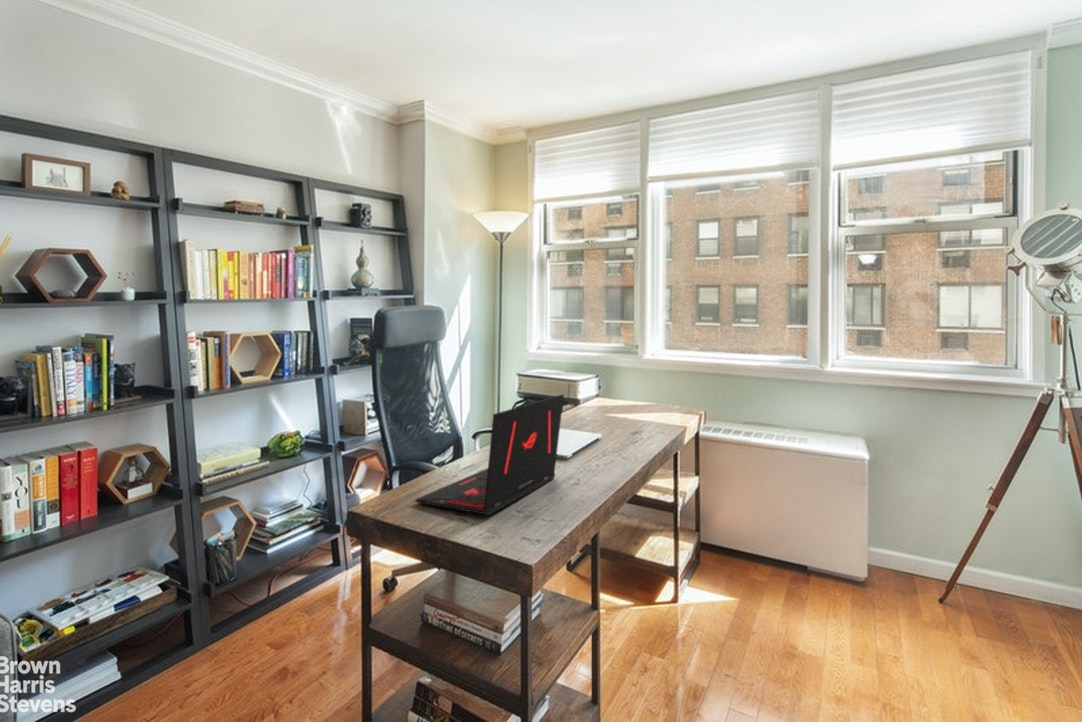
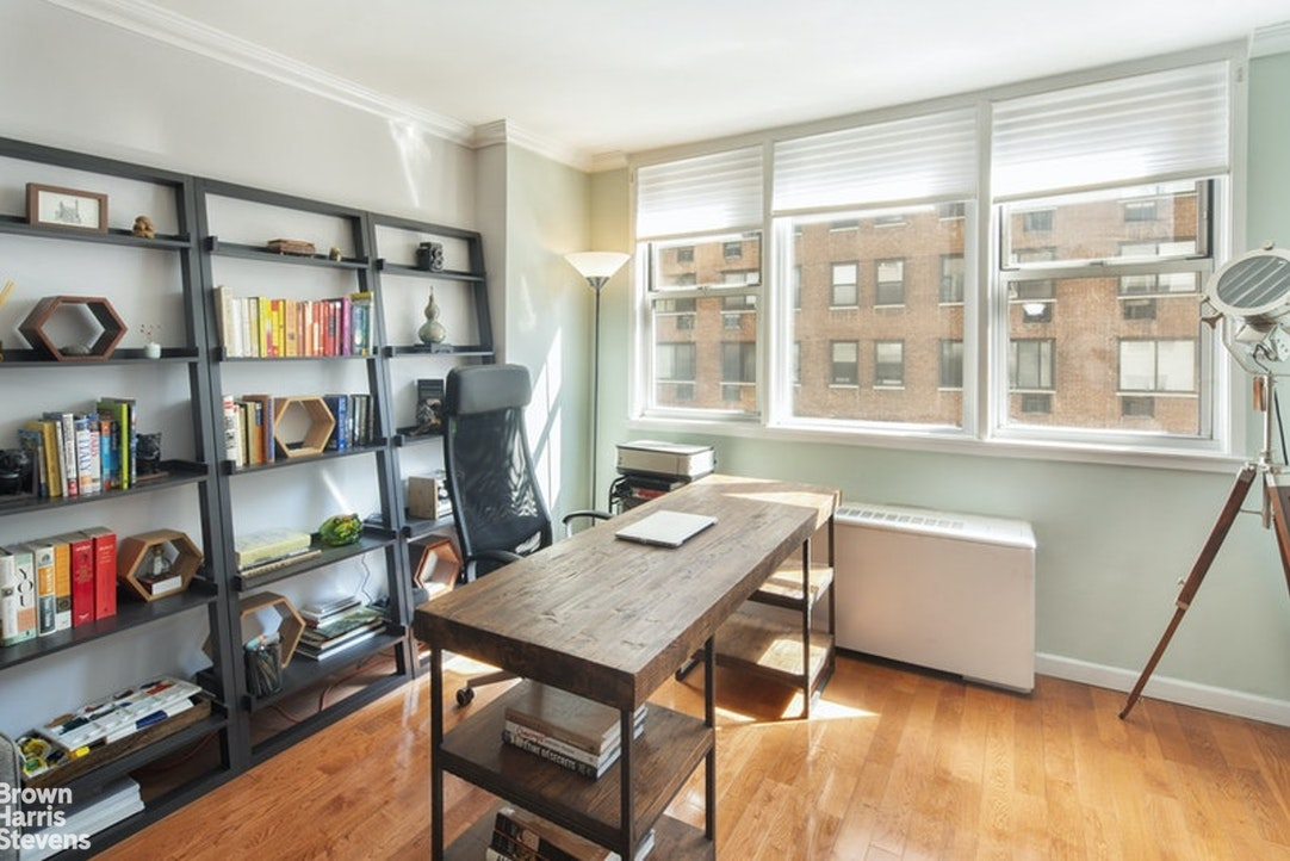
- laptop [414,393,565,516]
